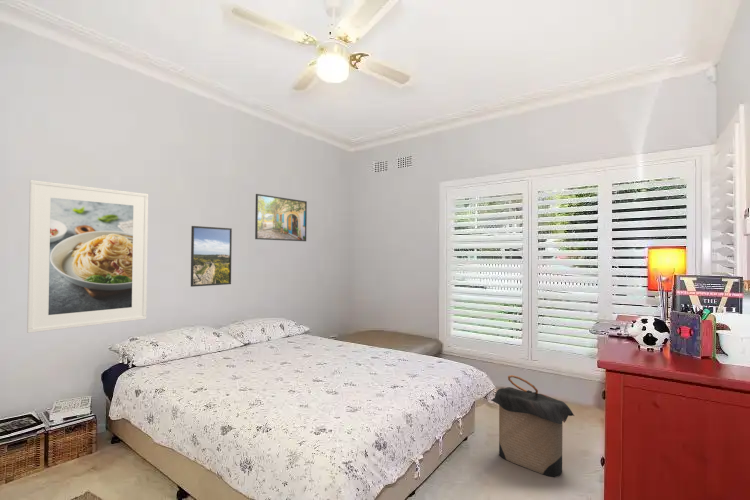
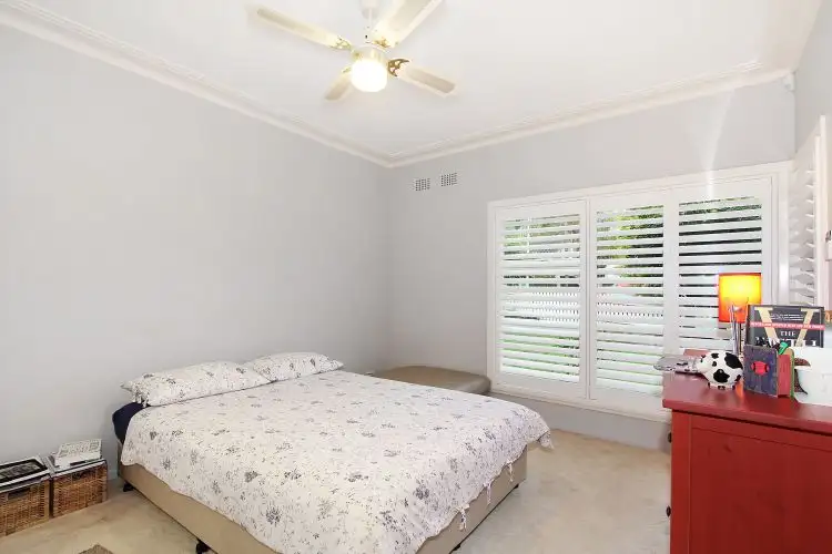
- laundry hamper [490,374,575,478]
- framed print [190,225,233,288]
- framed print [254,193,308,242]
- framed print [26,179,149,334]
